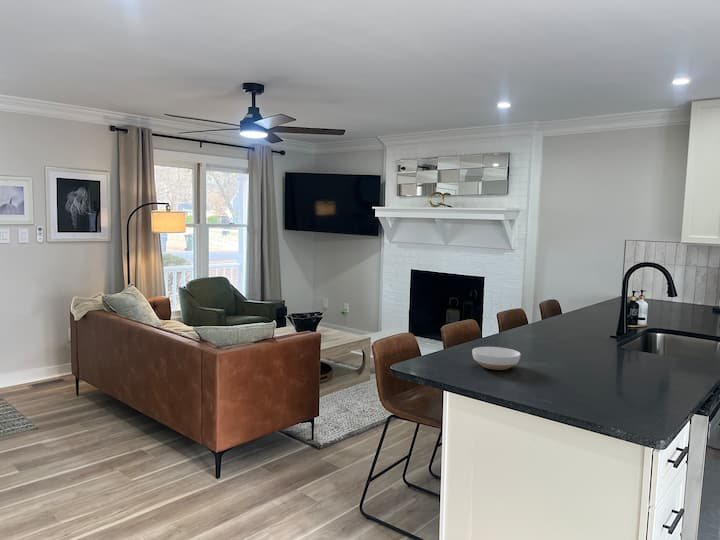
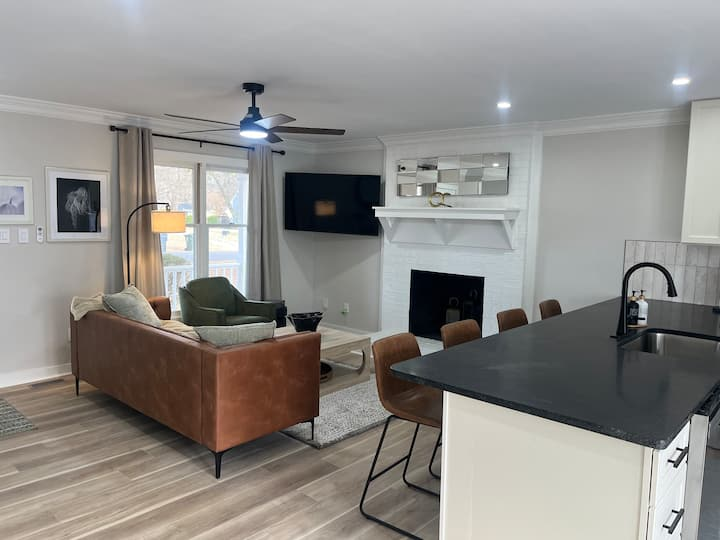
- bowl [471,346,522,371]
